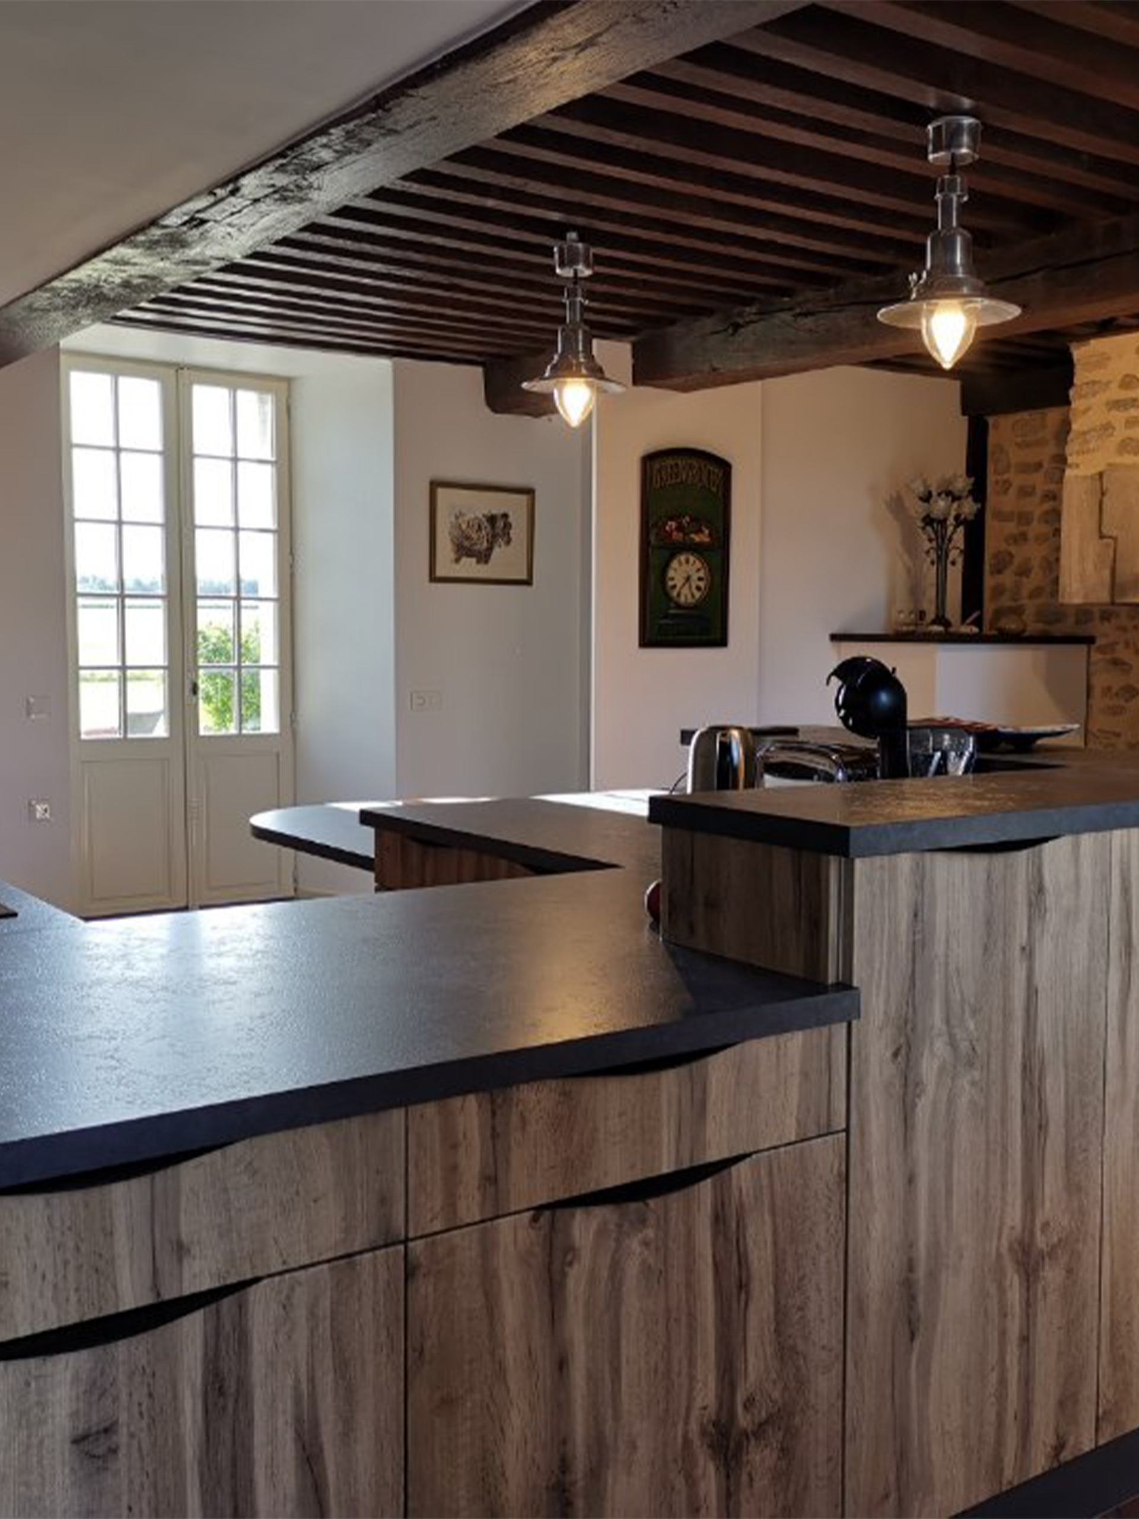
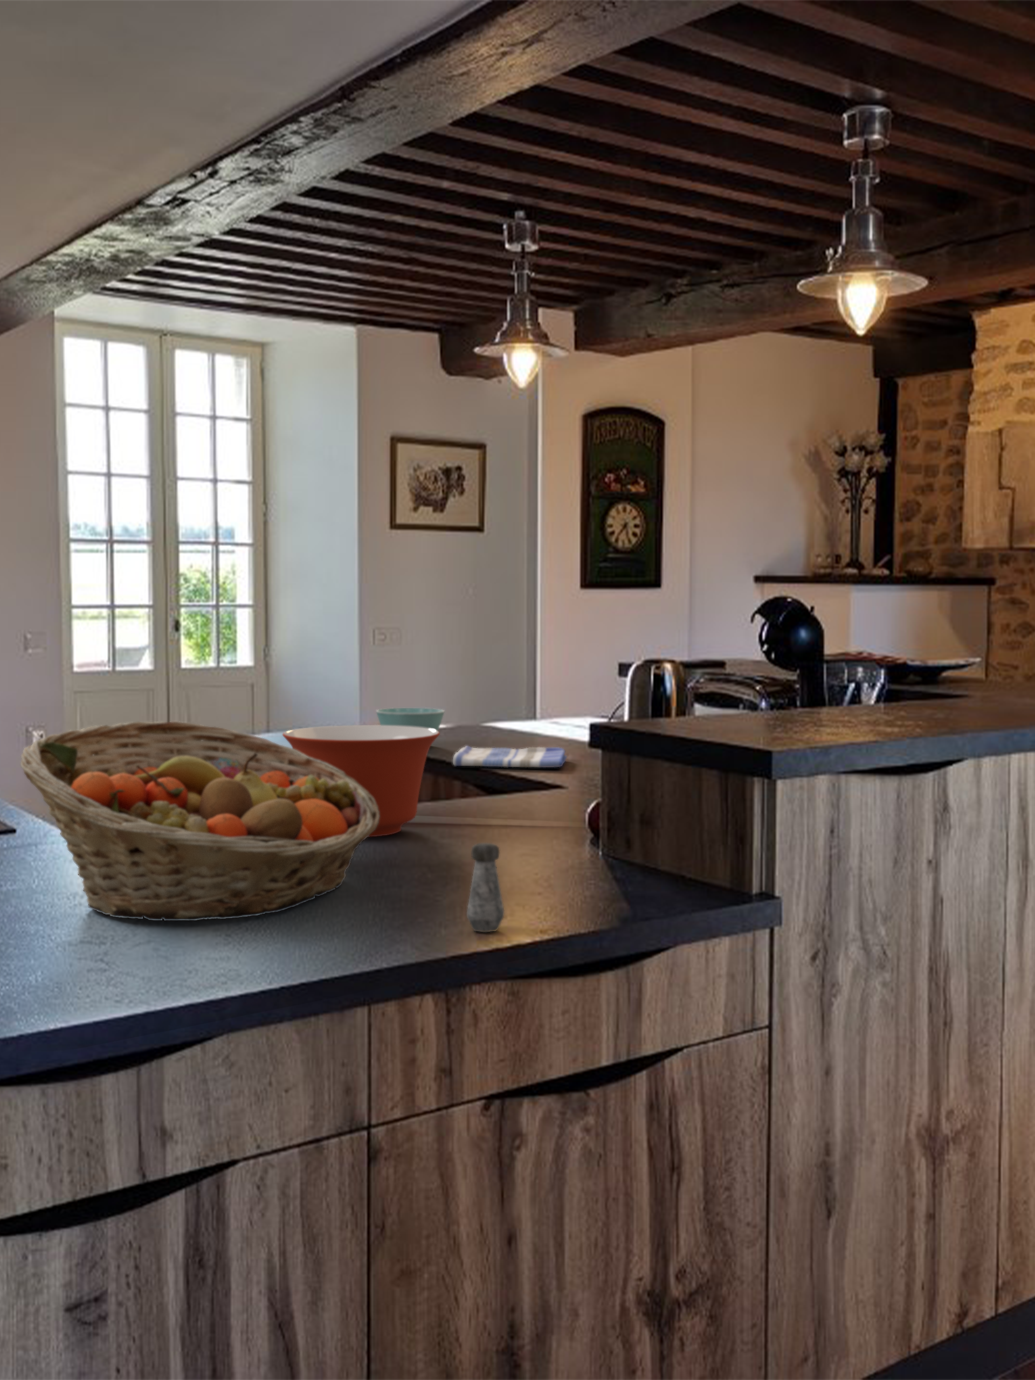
+ fruit basket [20,720,381,921]
+ salt shaker [465,842,506,932]
+ bowl [376,707,446,731]
+ mixing bowl [282,725,440,837]
+ dish towel [452,745,568,768]
